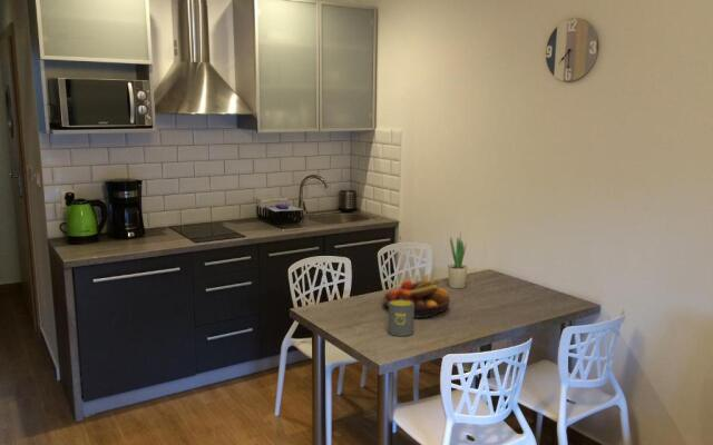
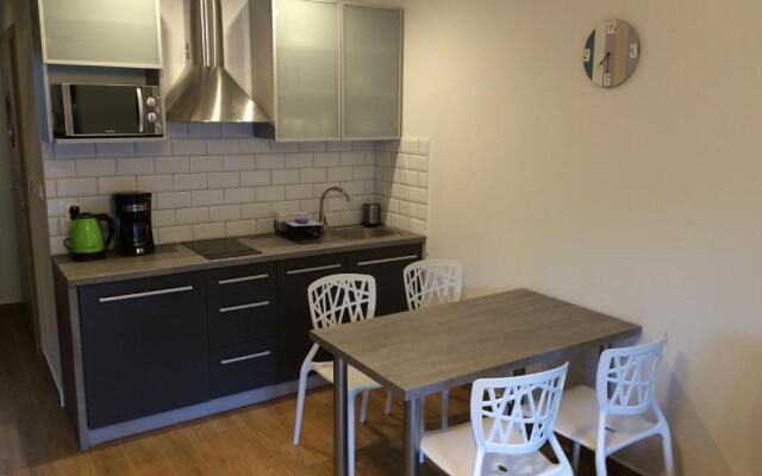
- potted plant [447,230,469,289]
- fruit bowl [382,274,451,319]
- mug [388,299,414,337]
